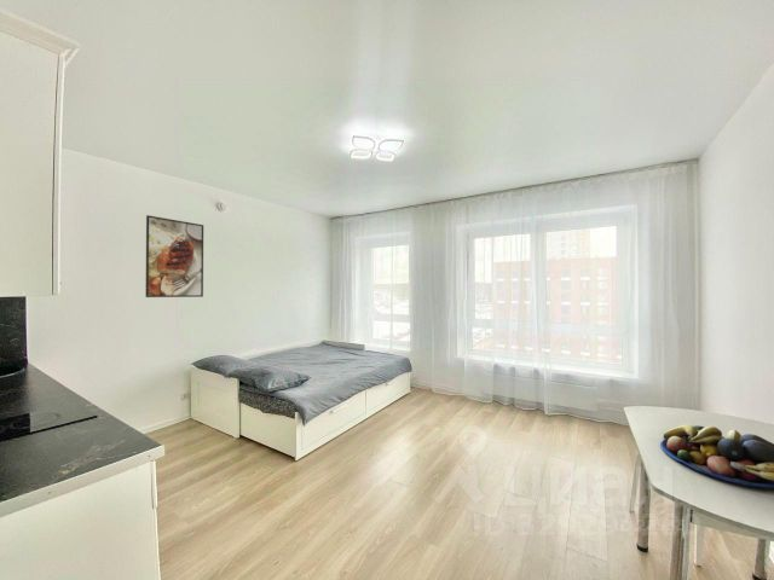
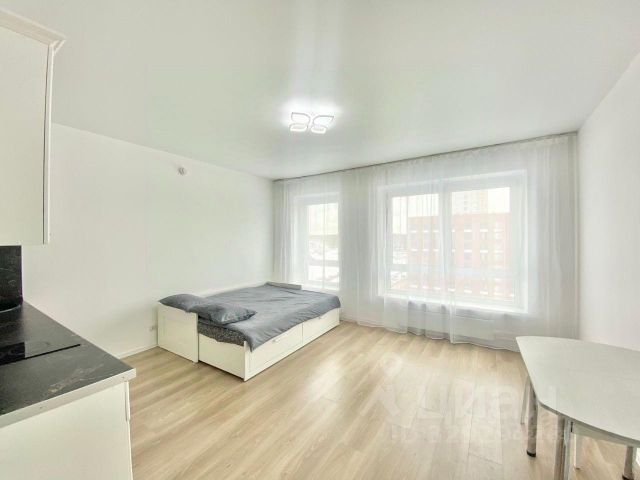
- fruit bowl [659,423,774,489]
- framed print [145,214,204,298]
